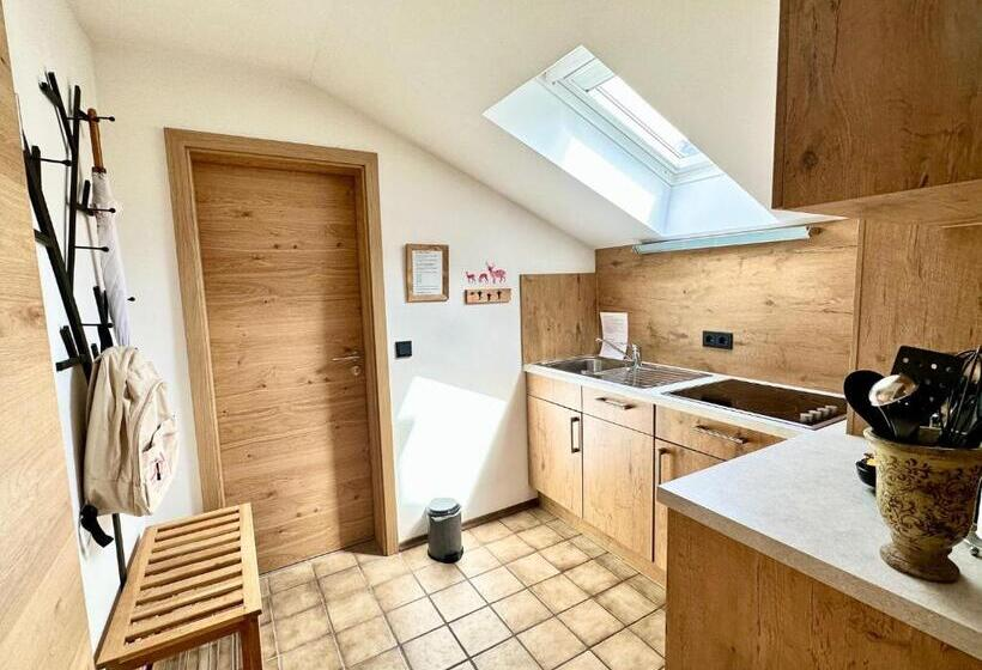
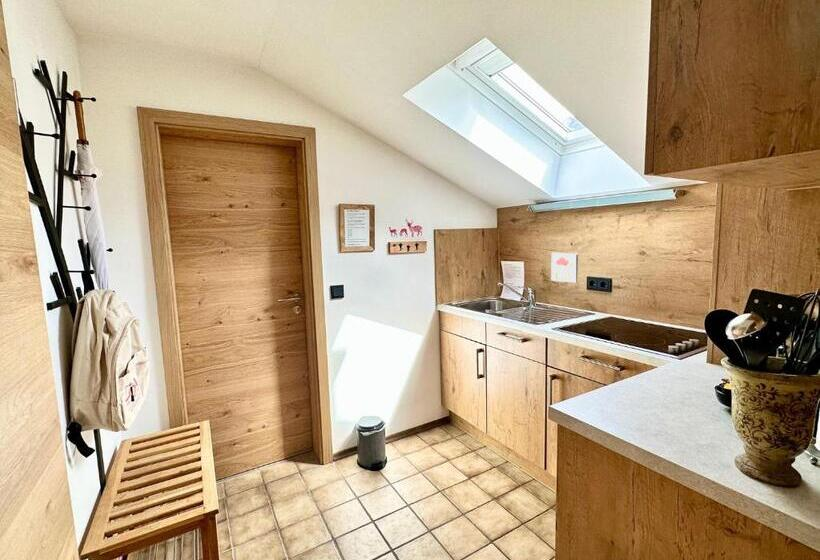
+ decorative tile [550,251,579,284]
